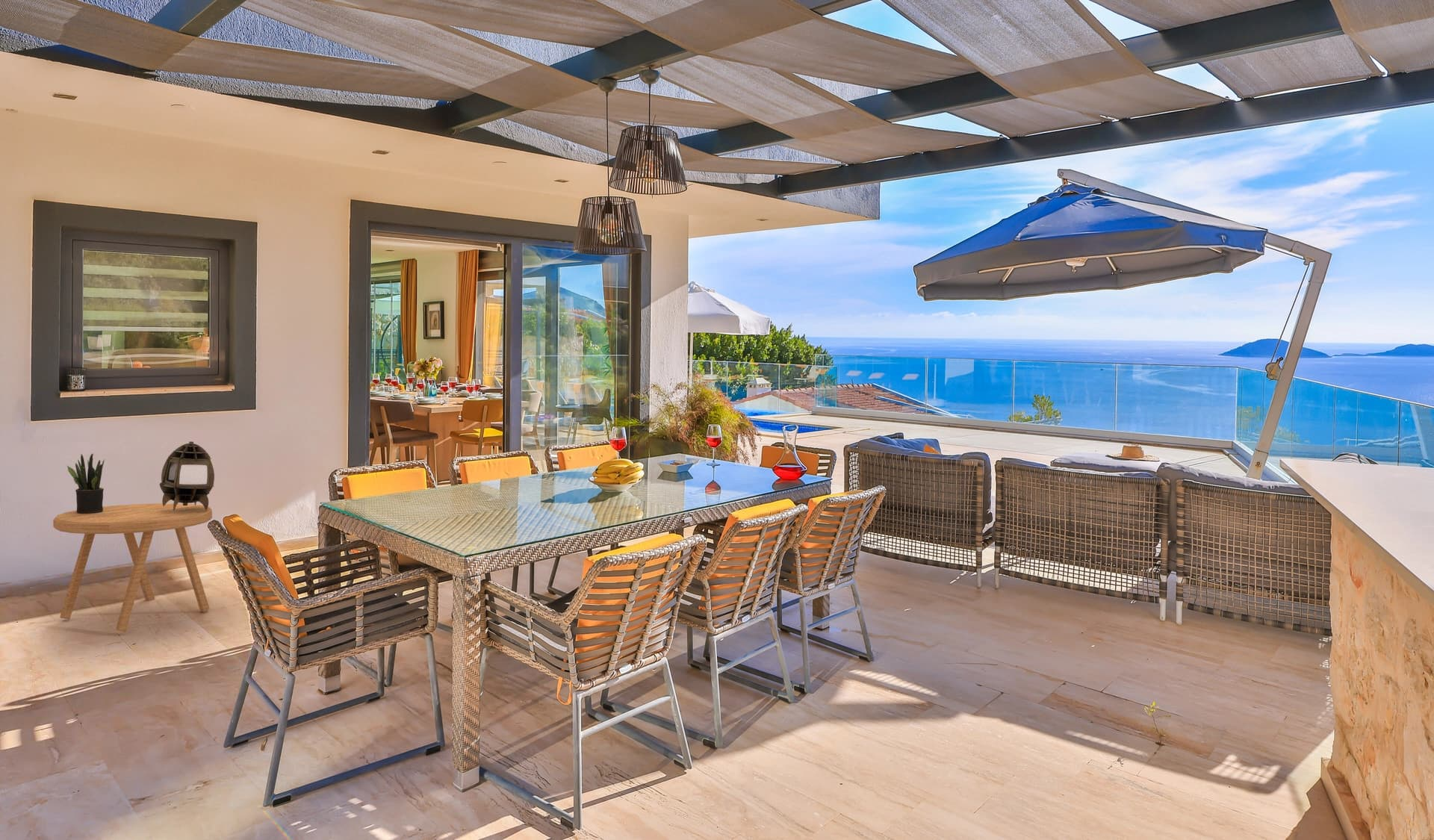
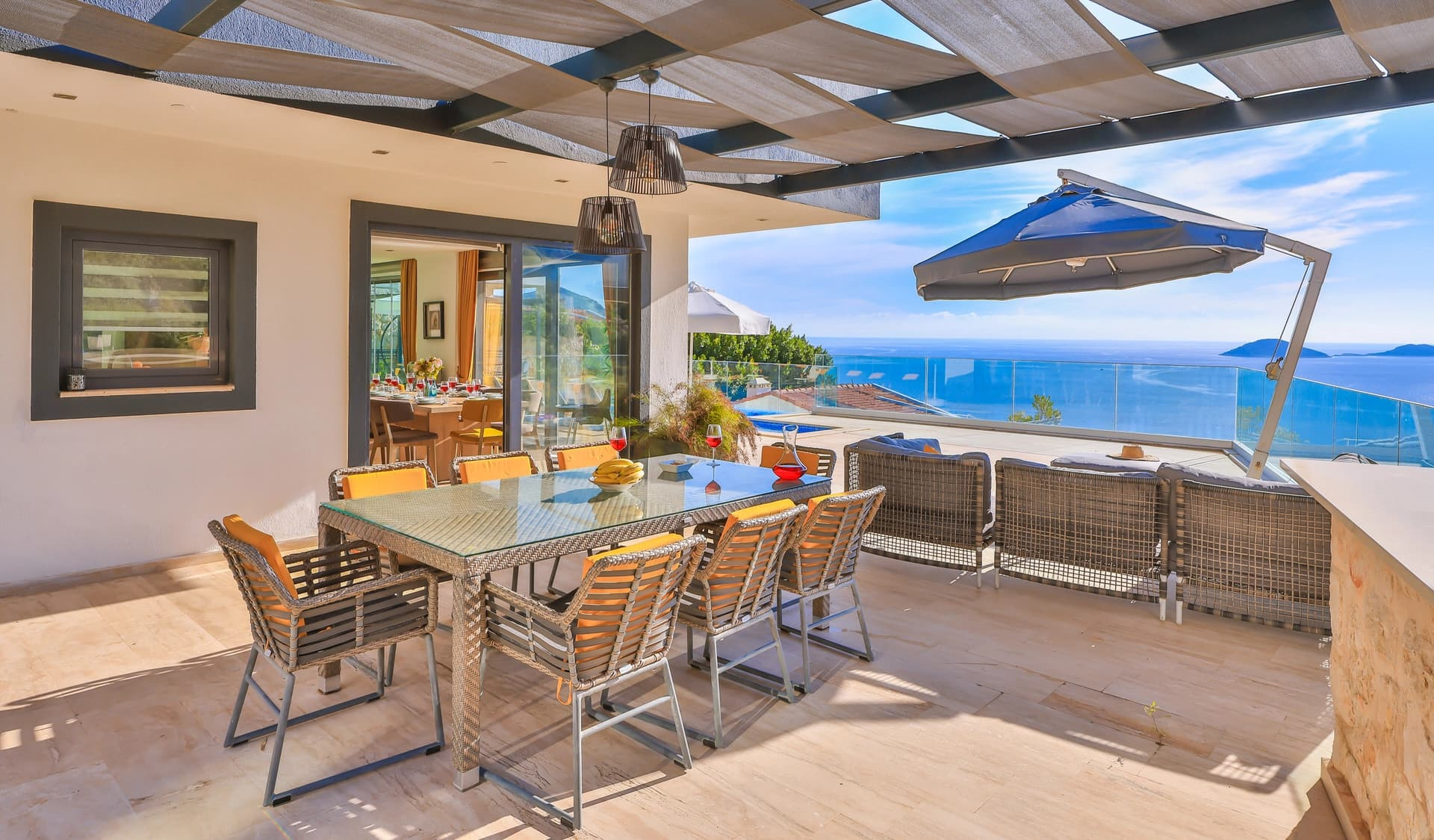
- potted plant [66,453,105,514]
- side table [52,503,213,632]
- lantern [159,441,215,511]
